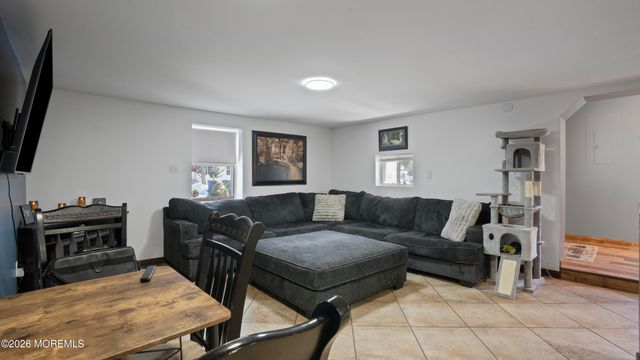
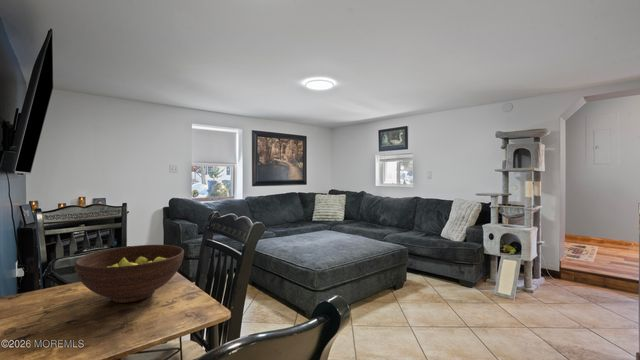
+ fruit bowl [74,244,185,304]
